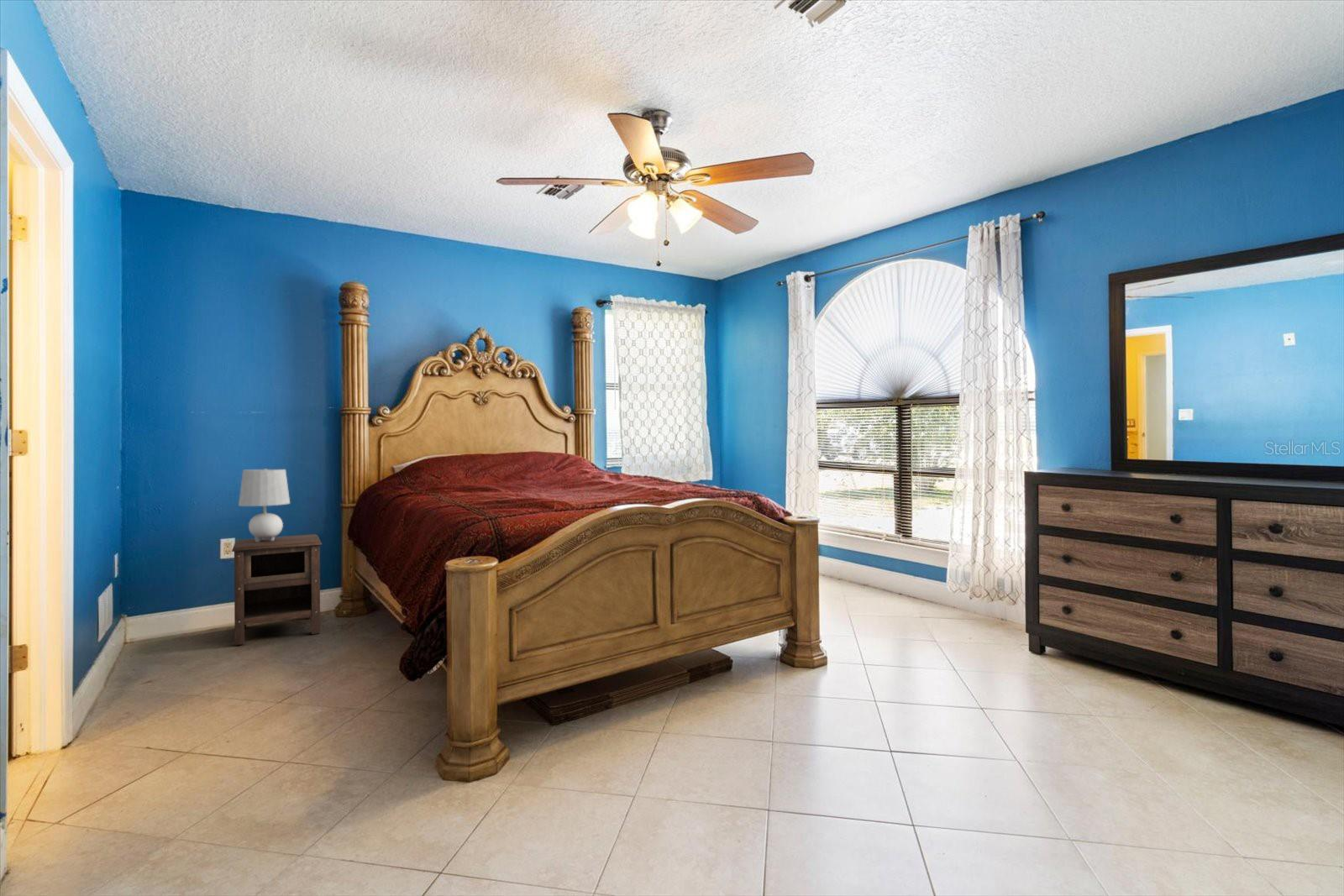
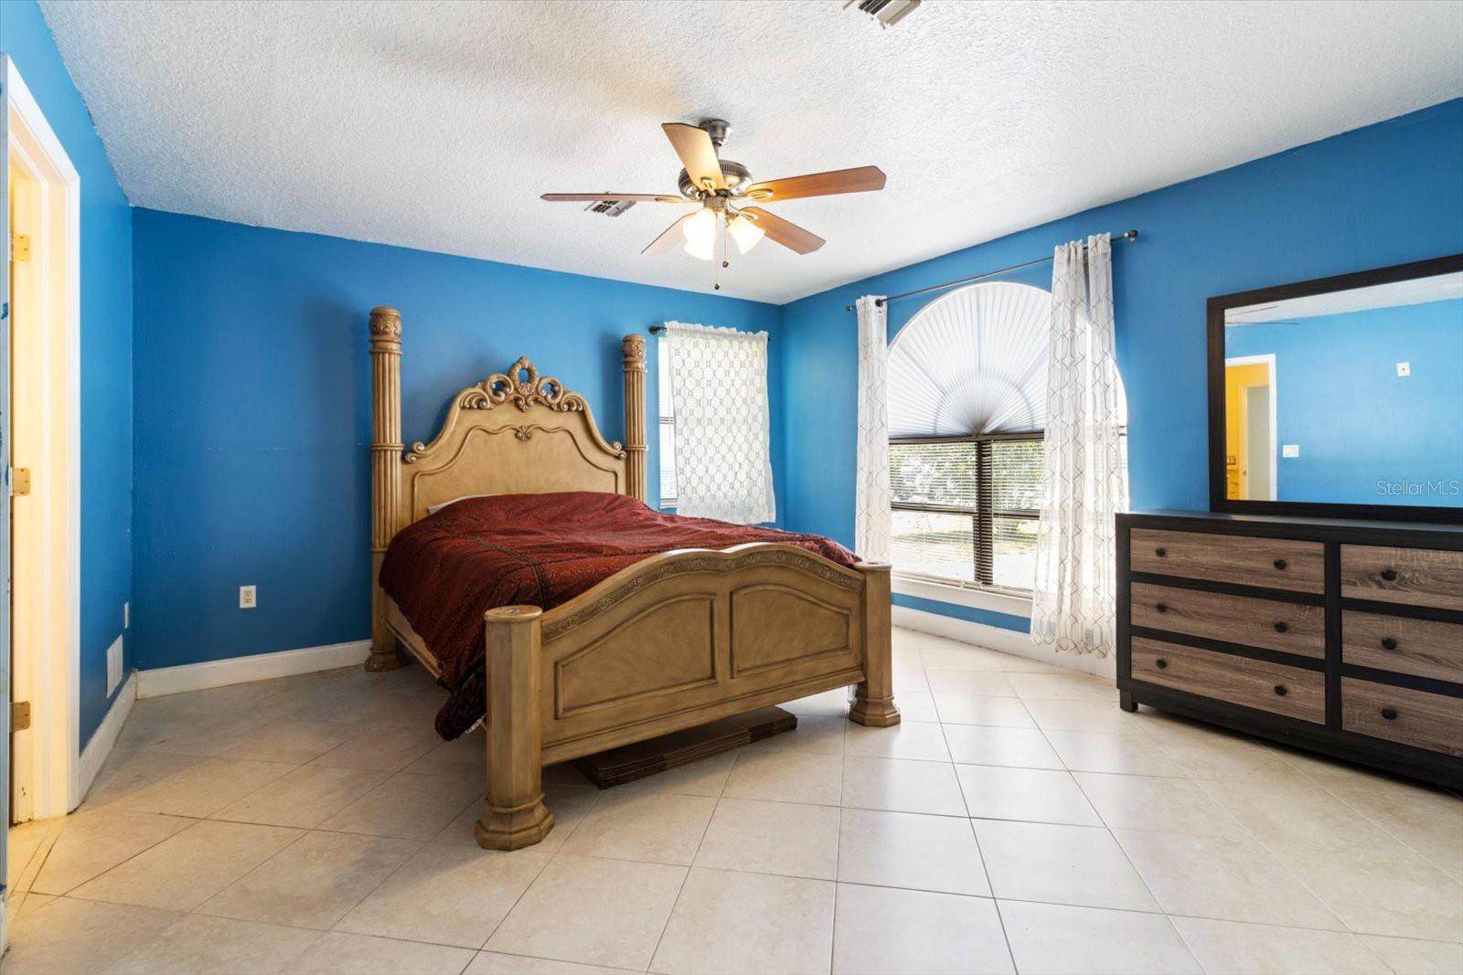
- table lamp [238,469,291,542]
- nightstand [231,533,323,646]
